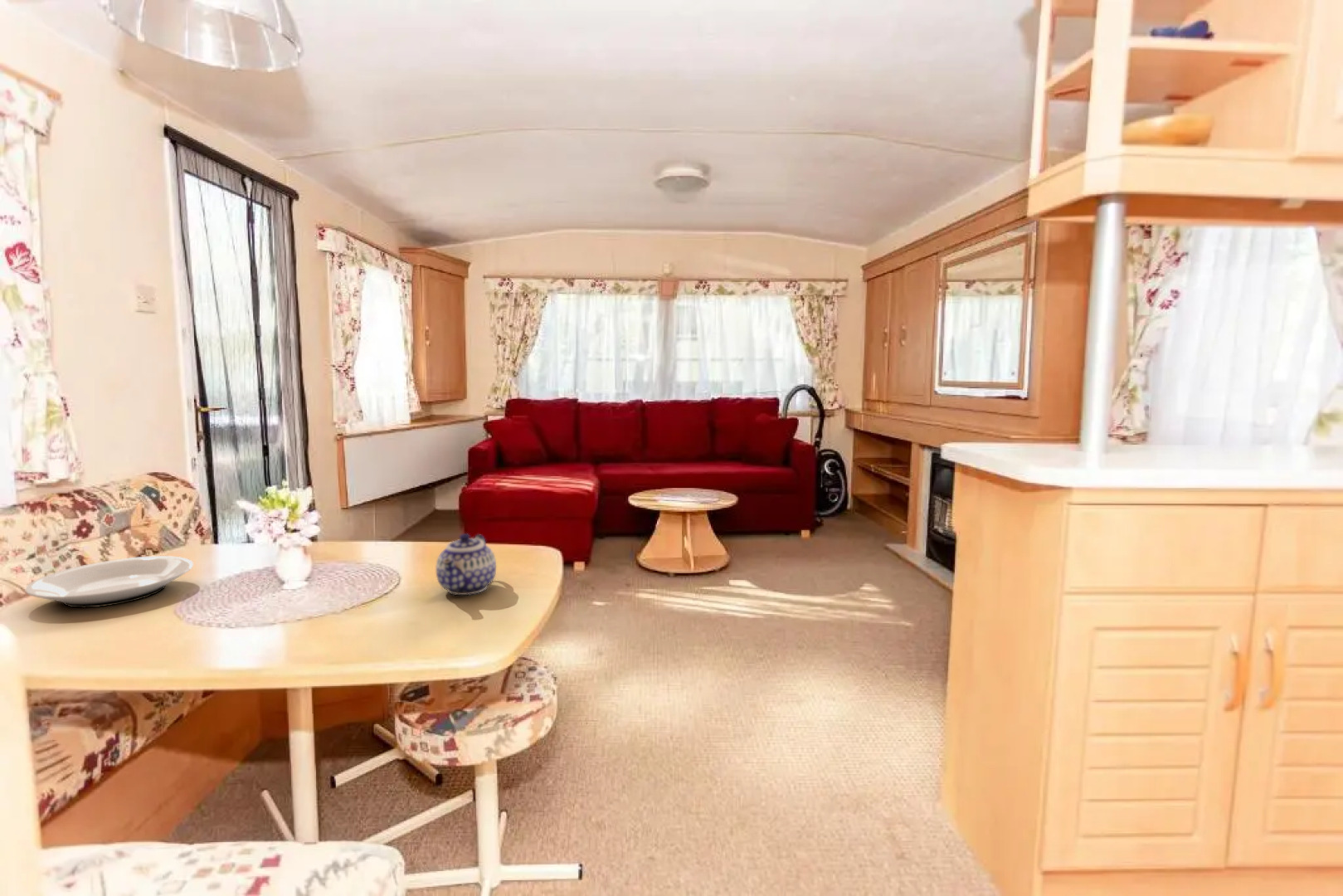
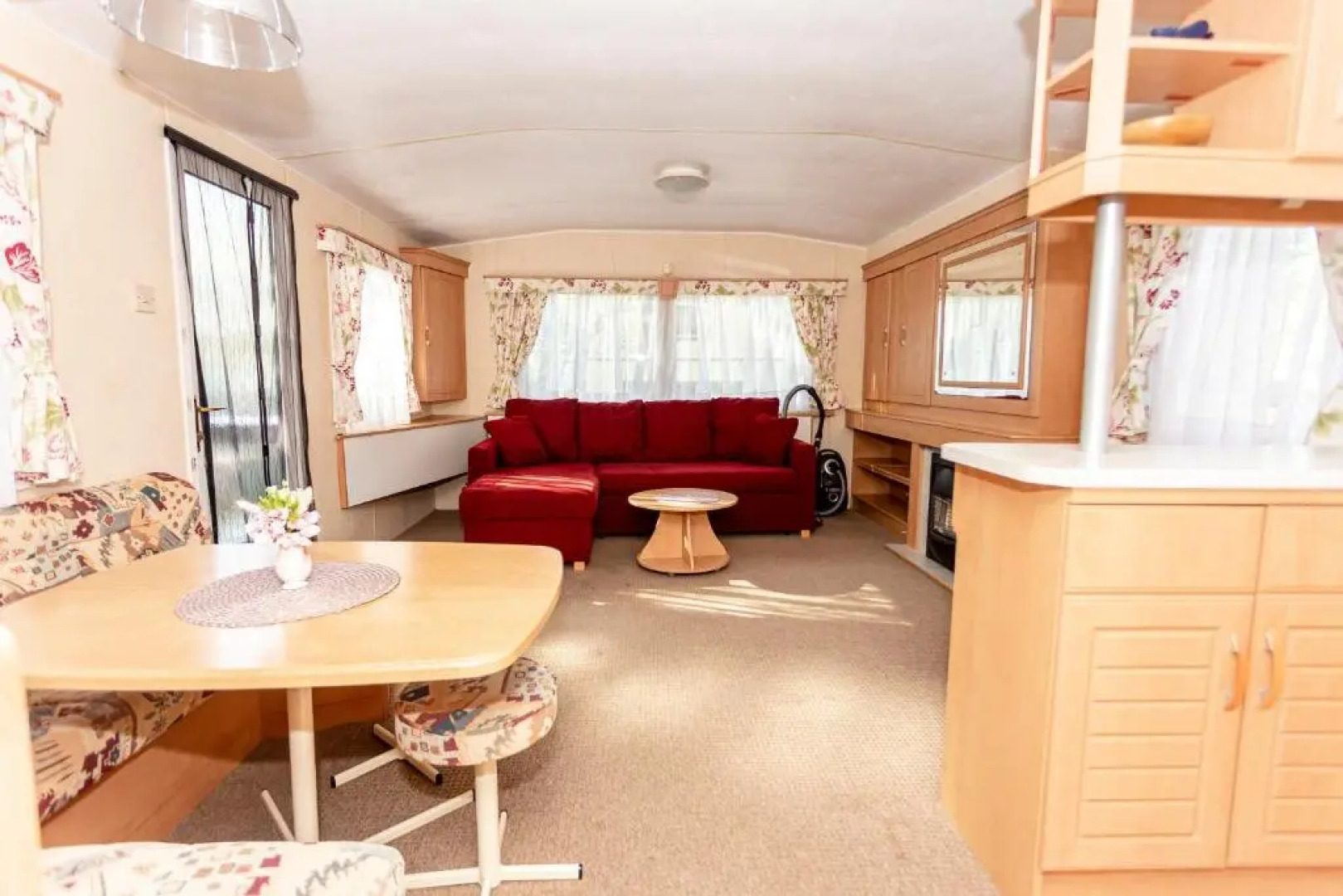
- plate [25,555,194,609]
- teapot [436,533,497,596]
